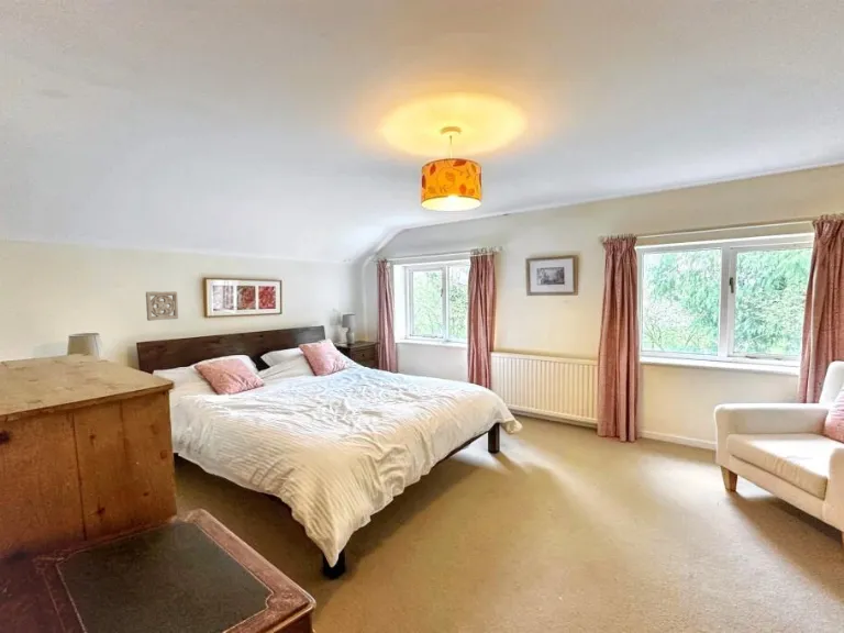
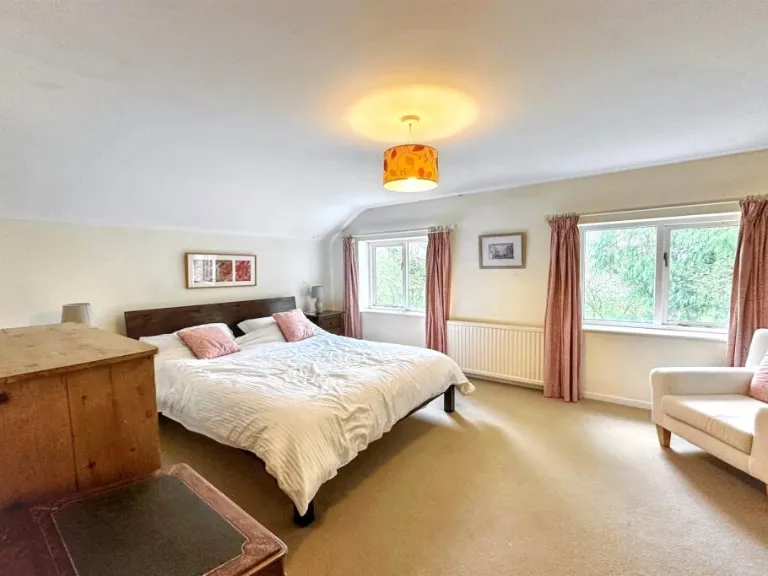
- wall ornament [145,290,179,322]
